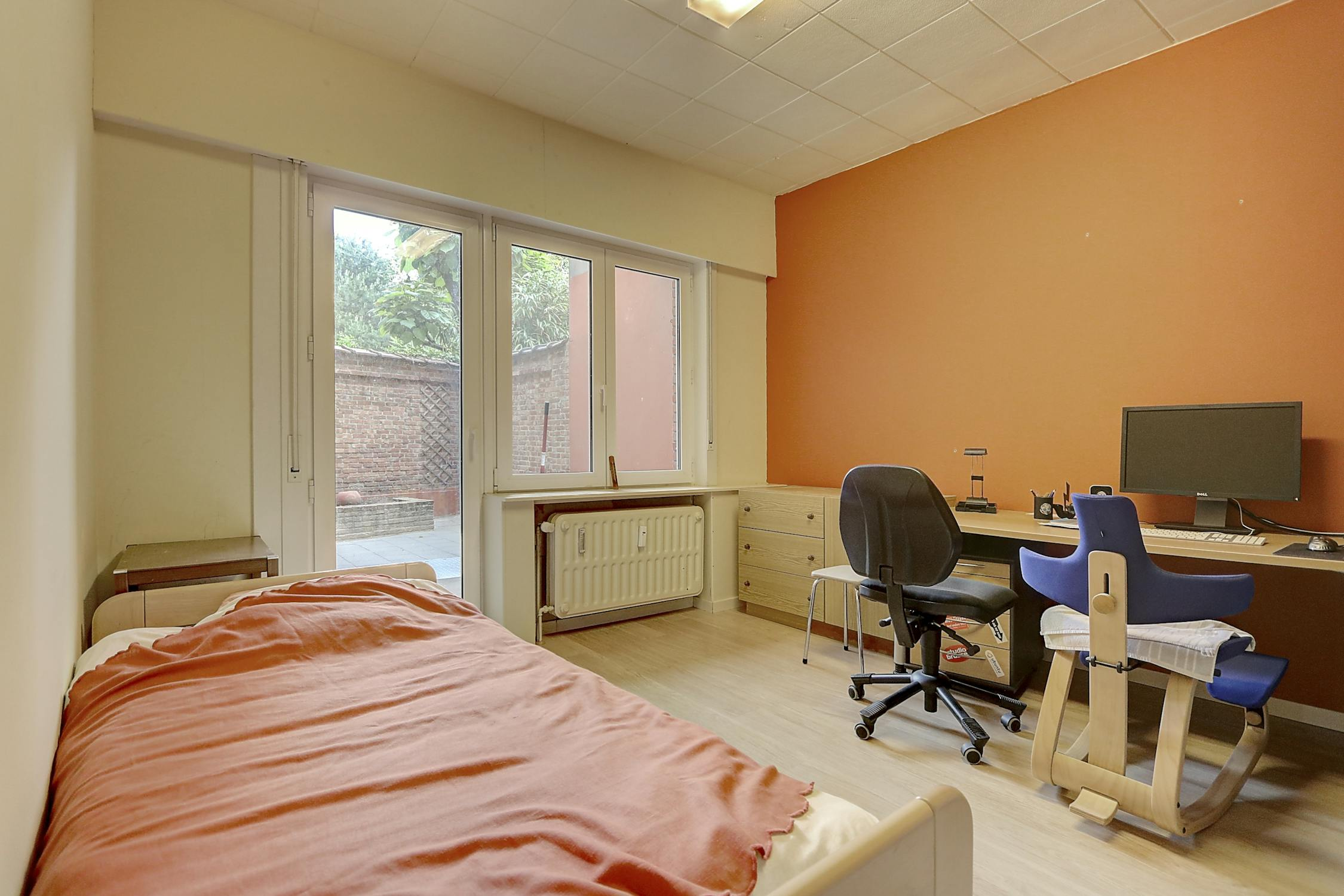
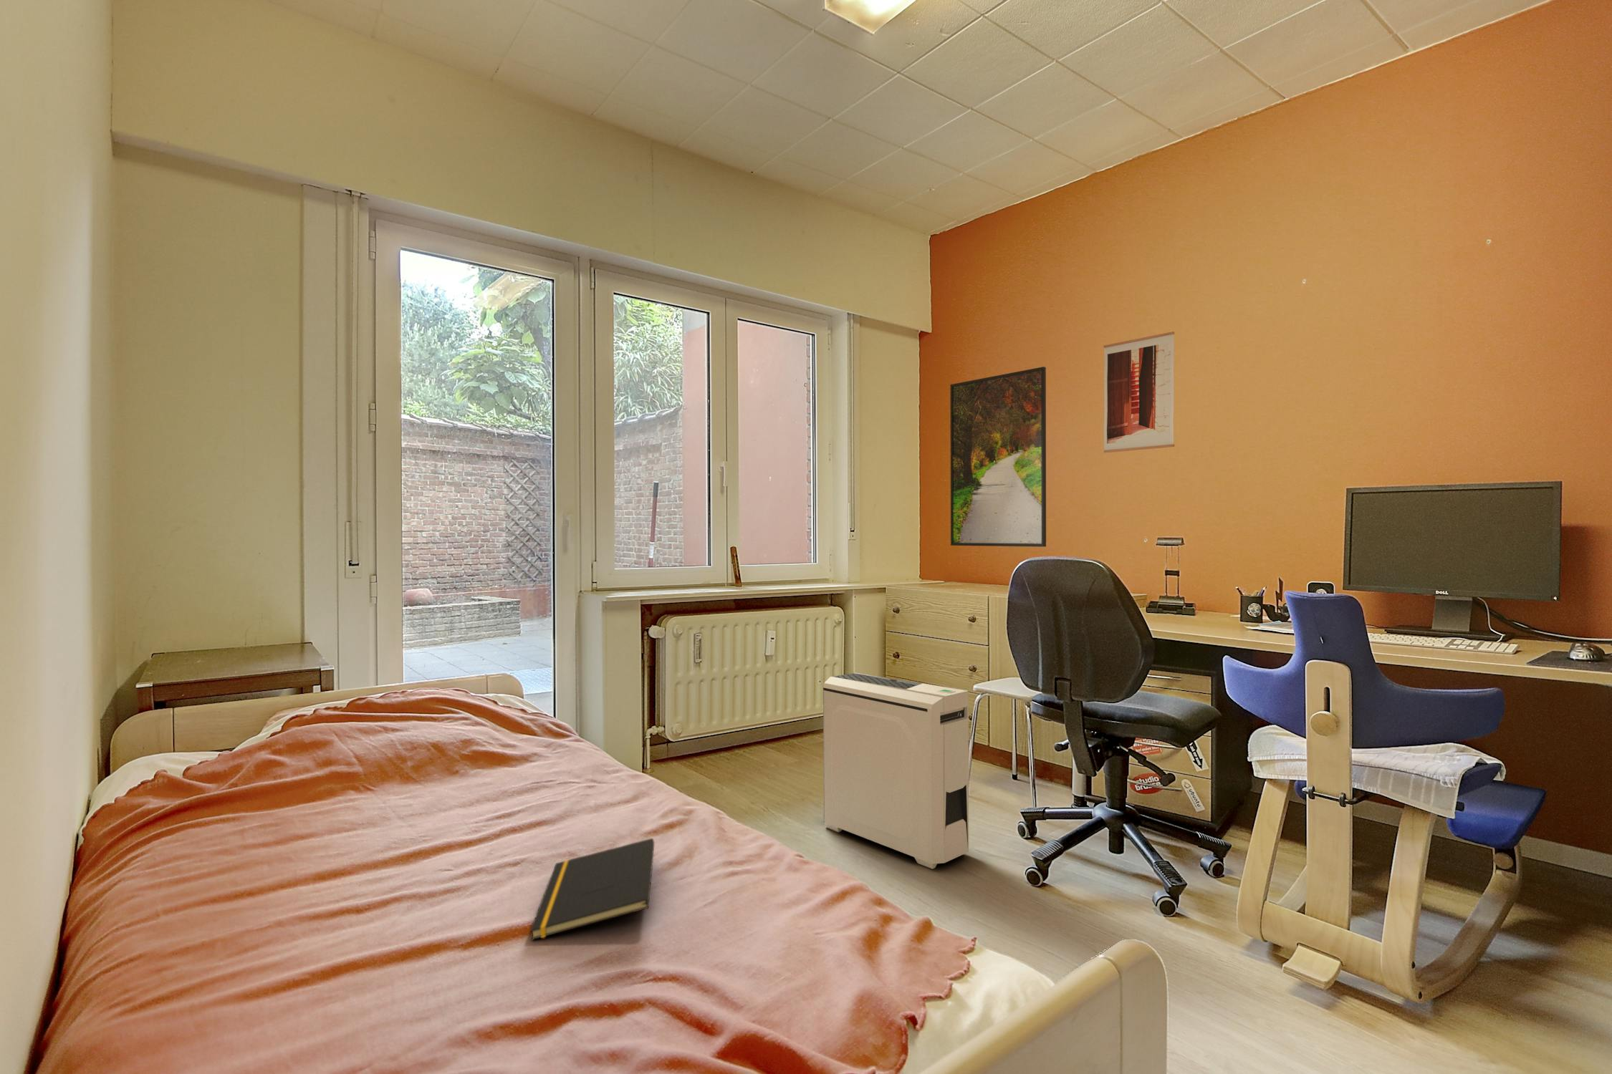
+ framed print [949,366,1047,548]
+ notepad [529,838,655,941]
+ wall art [1103,331,1175,453]
+ air purifier [823,671,969,869]
